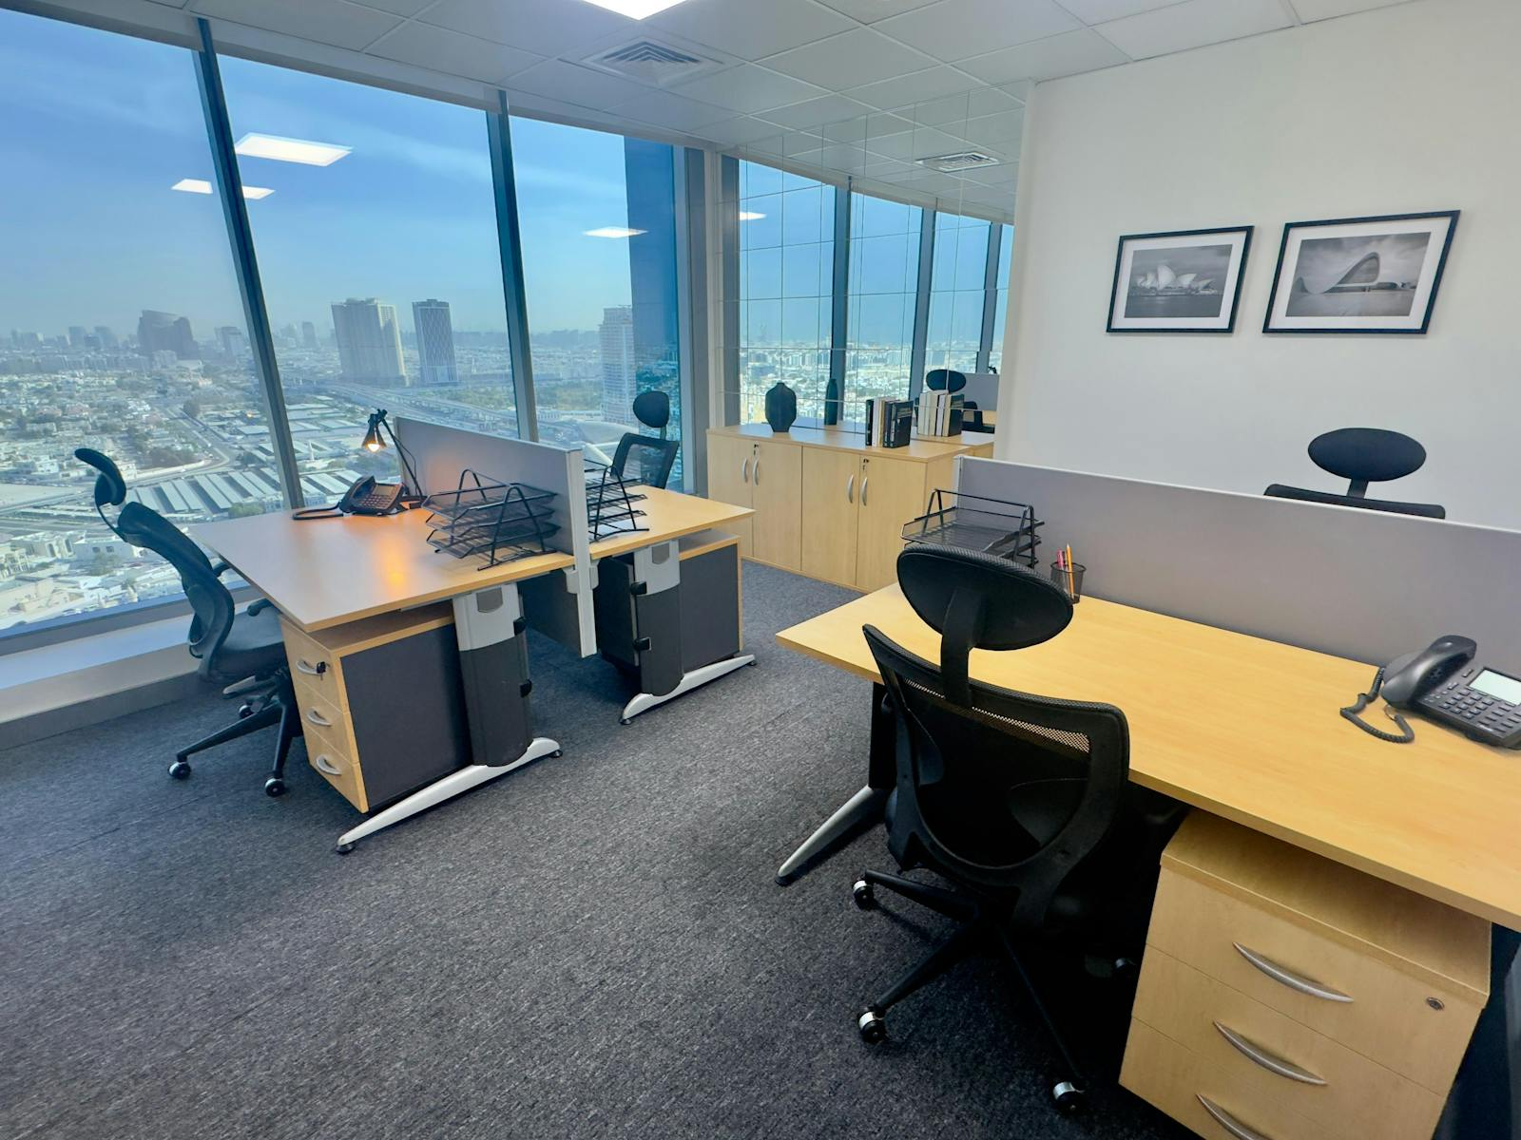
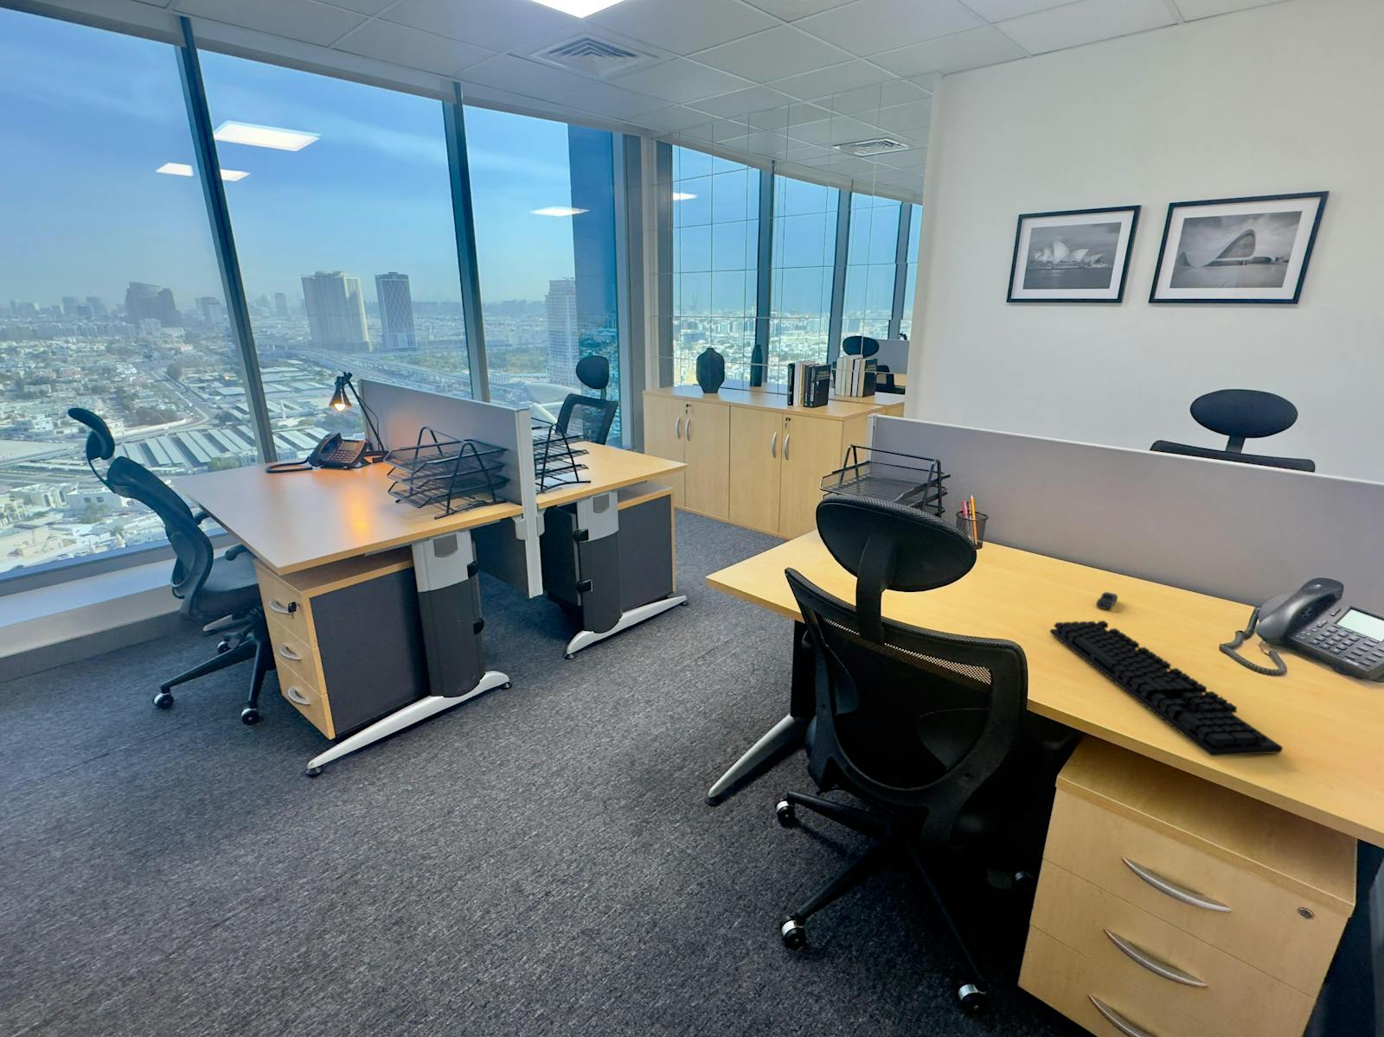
+ keyboard [1049,620,1284,757]
+ computer mouse [1095,591,1118,610]
